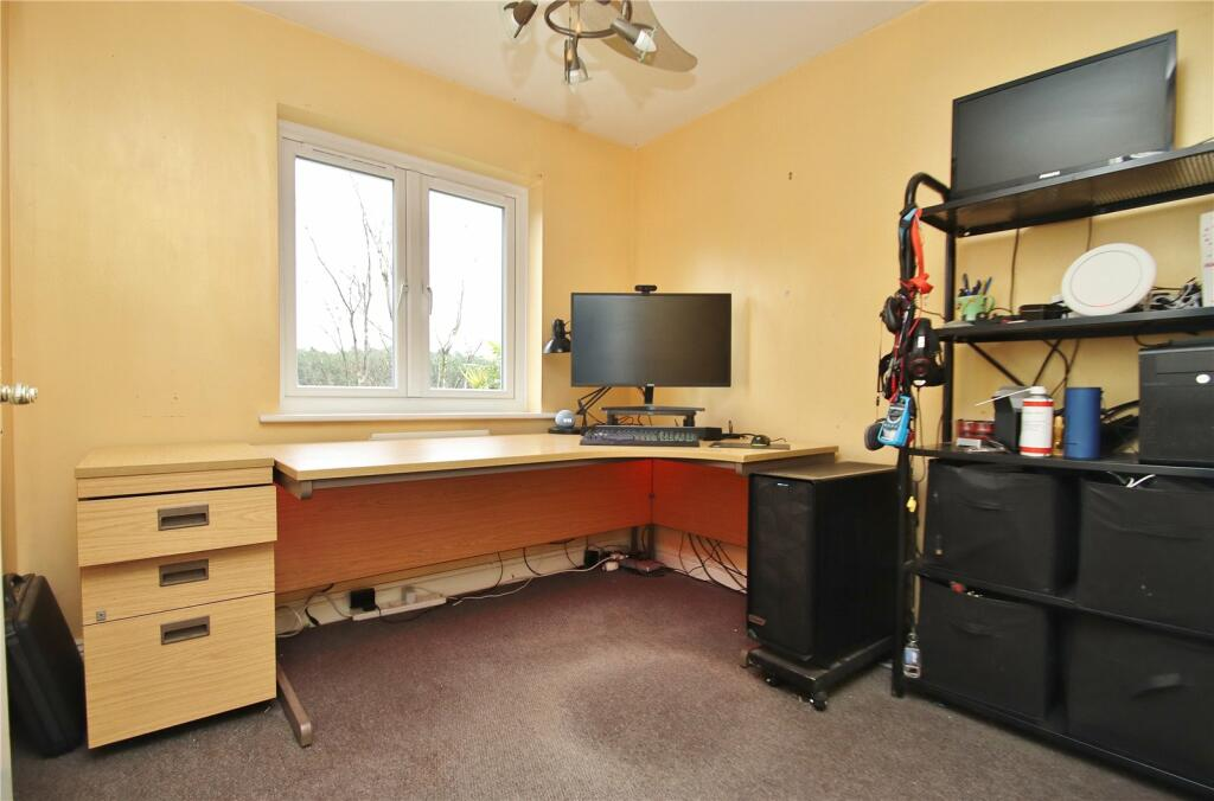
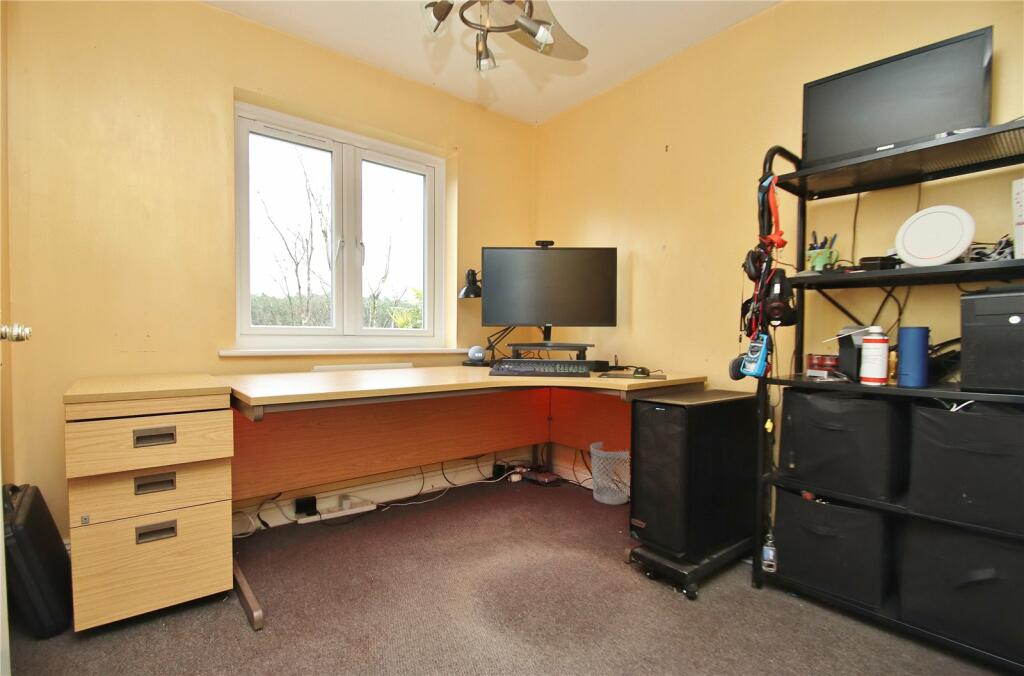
+ wastebasket [589,441,630,505]
